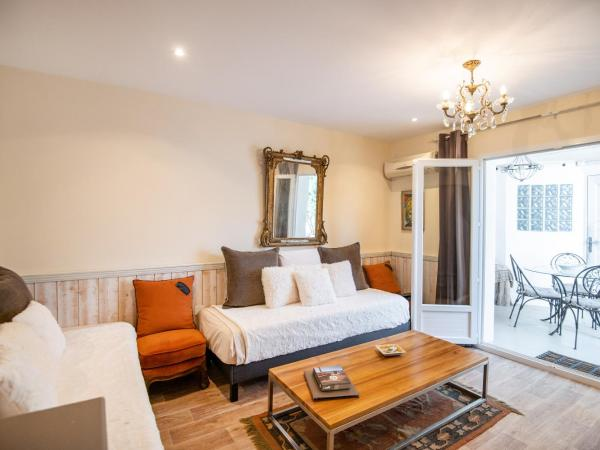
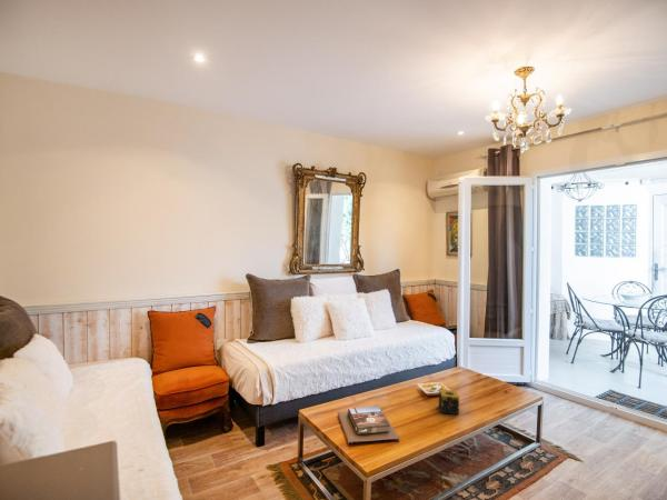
+ candle [438,388,460,416]
